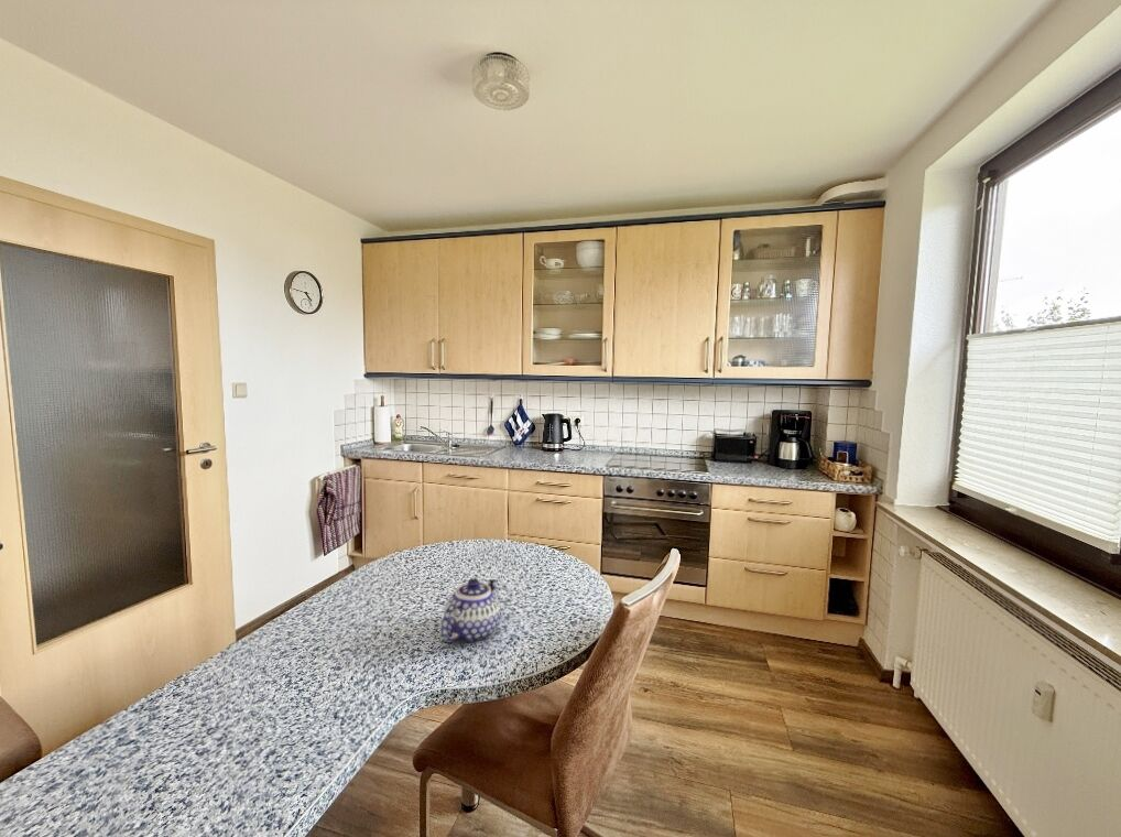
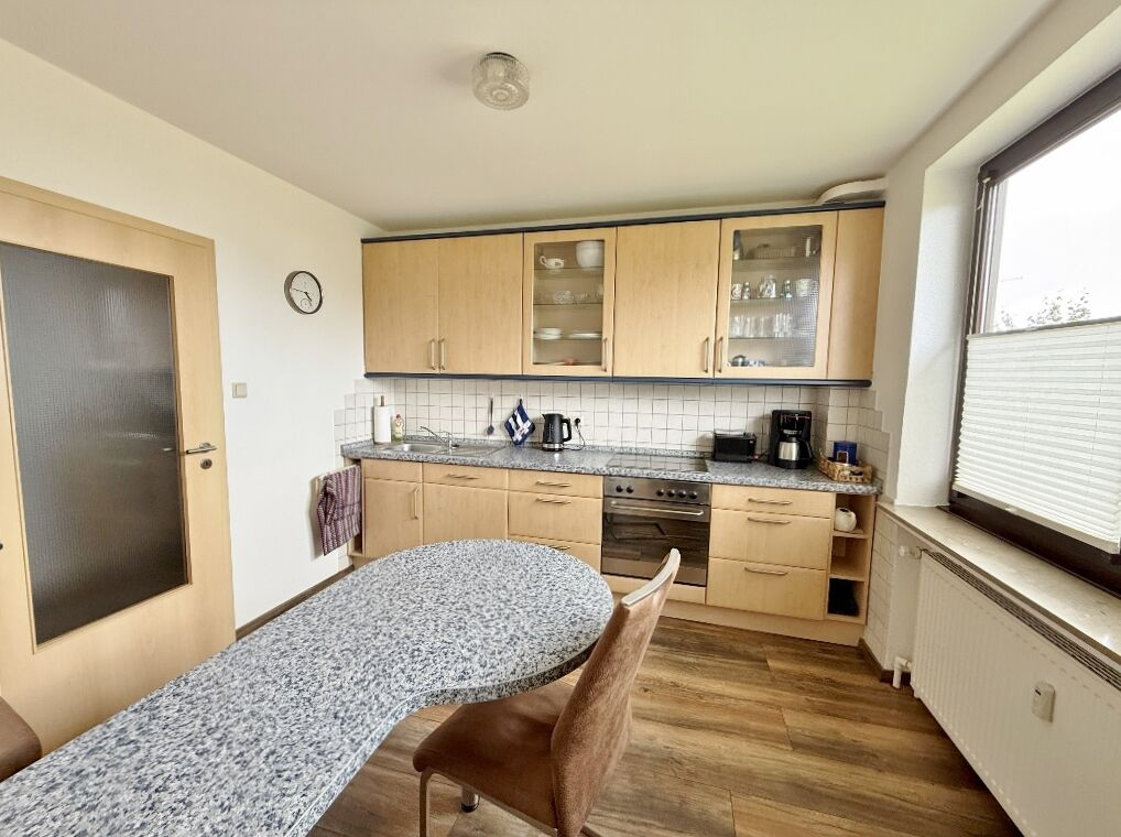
- teapot [440,577,501,643]
